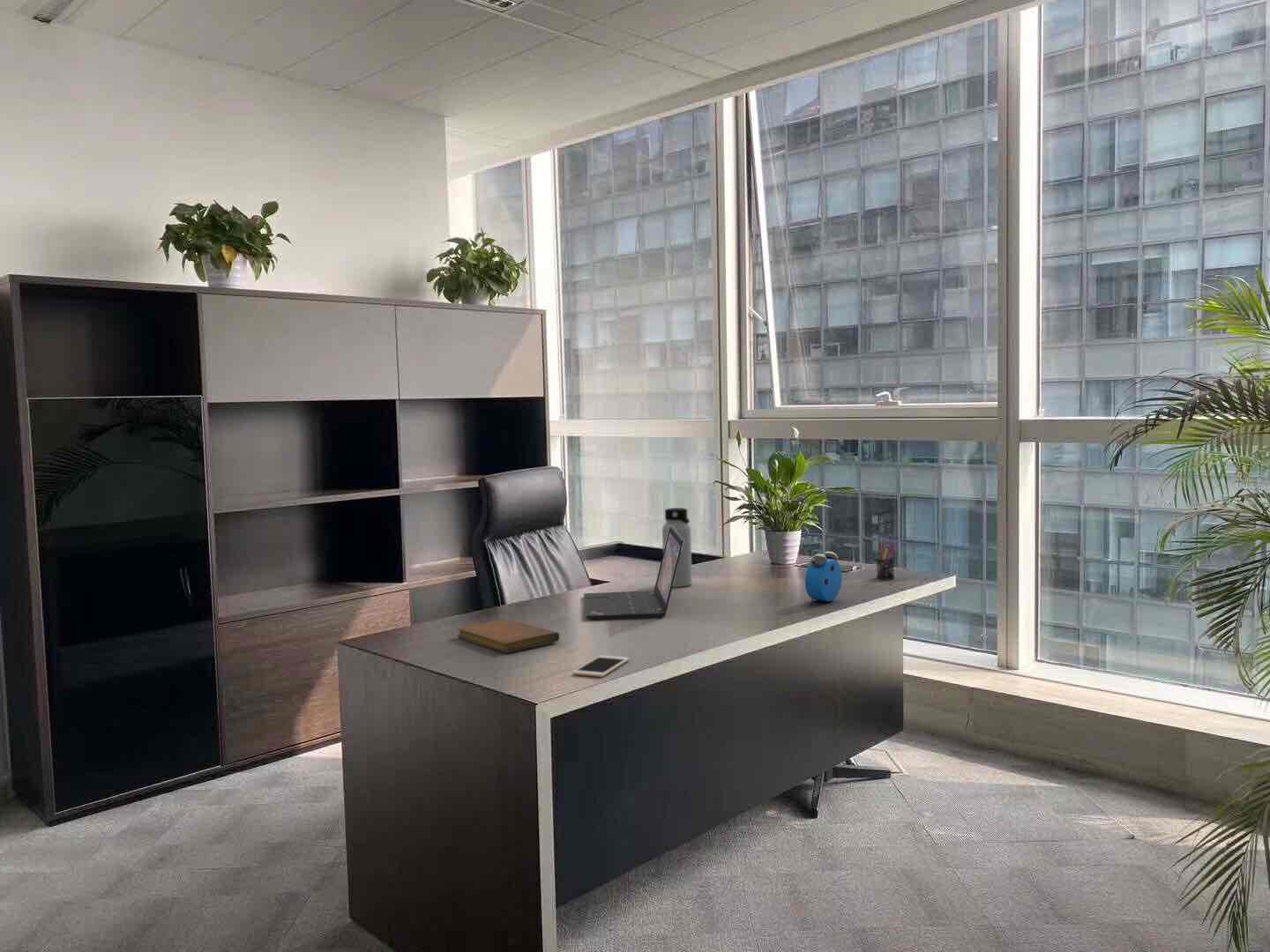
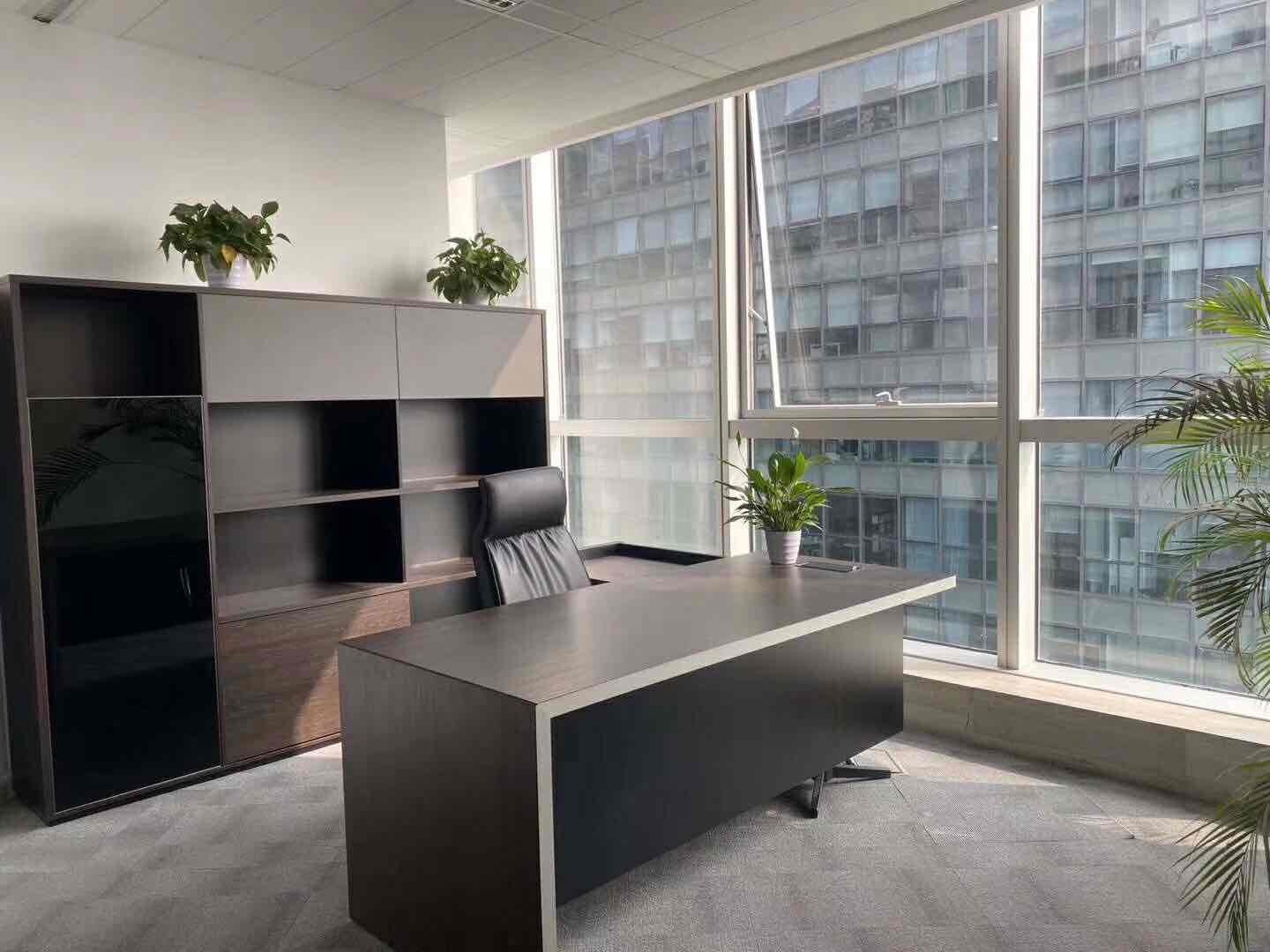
- pen holder [871,541,895,581]
- notebook [456,618,560,653]
- alarm clock [804,551,843,602]
- cell phone [572,655,631,678]
- laptop [583,526,684,621]
- water bottle [661,507,692,588]
